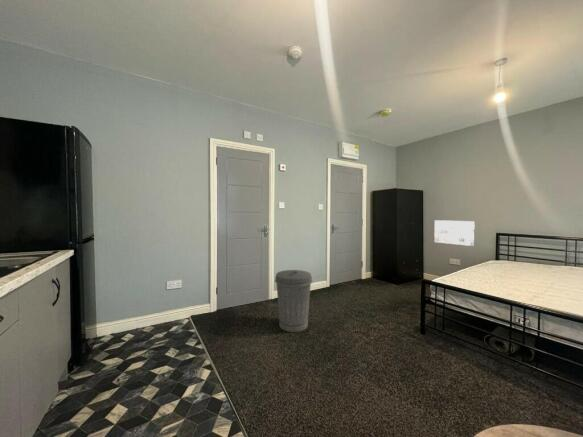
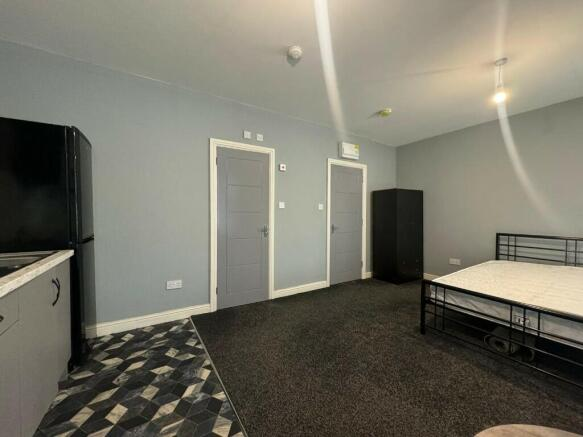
- trash can [274,269,314,333]
- wall art [433,219,476,247]
